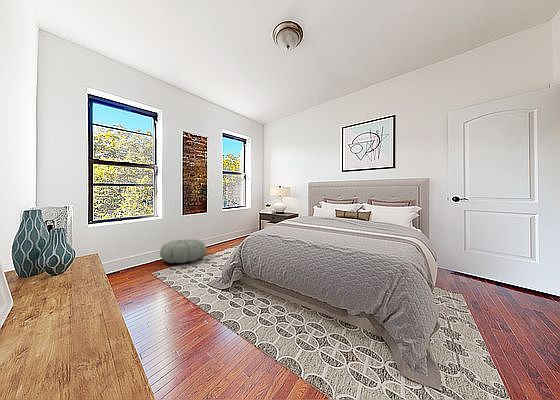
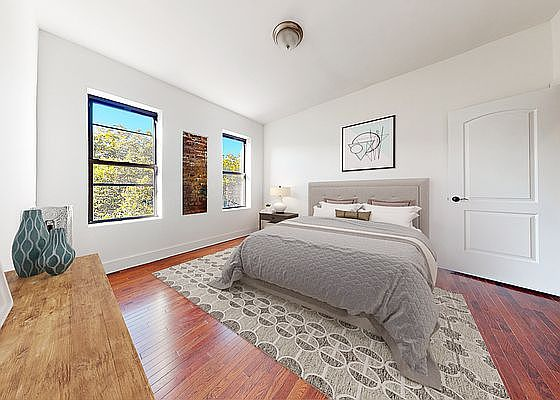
- pouf [159,238,207,264]
